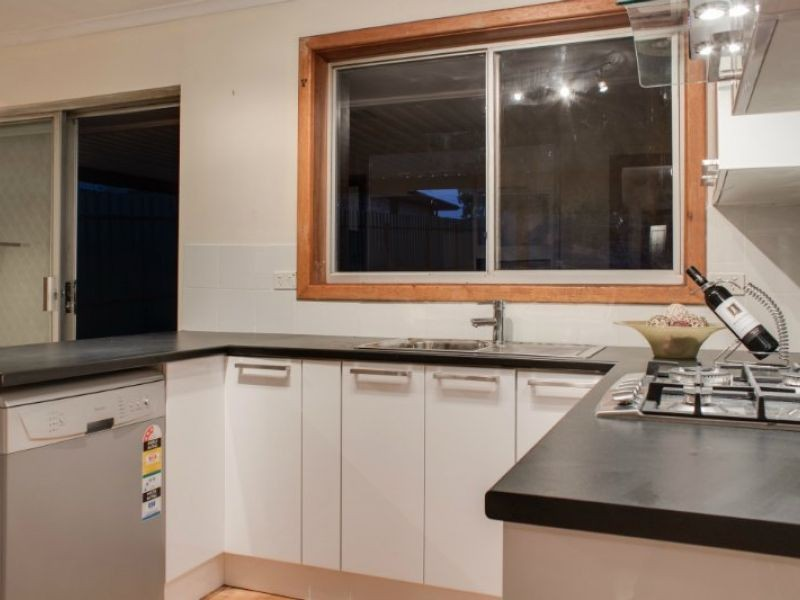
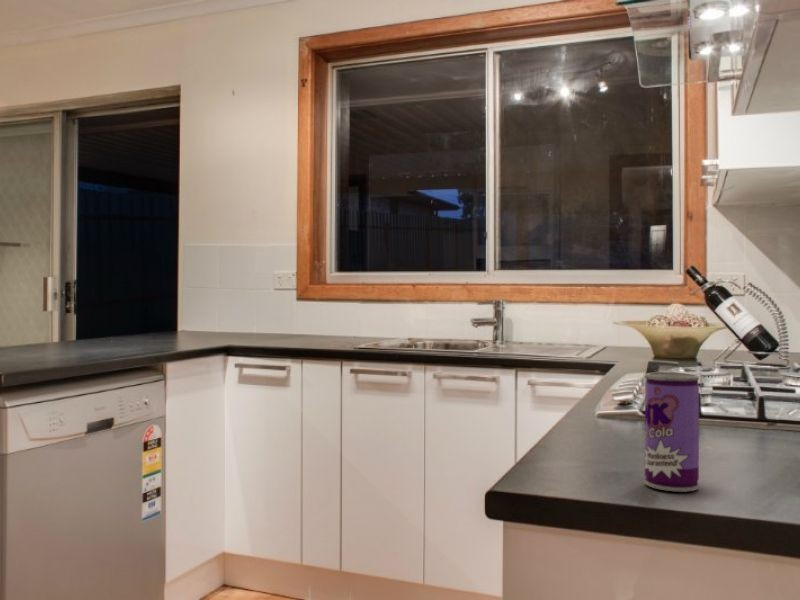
+ beverage can [644,371,700,493]
